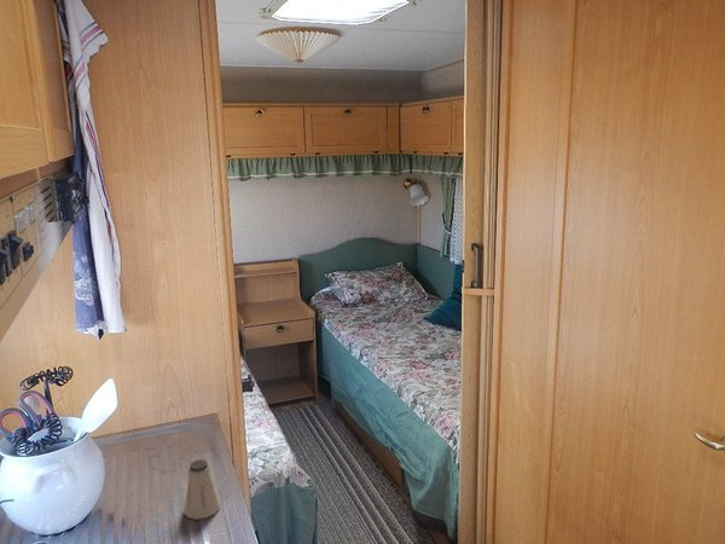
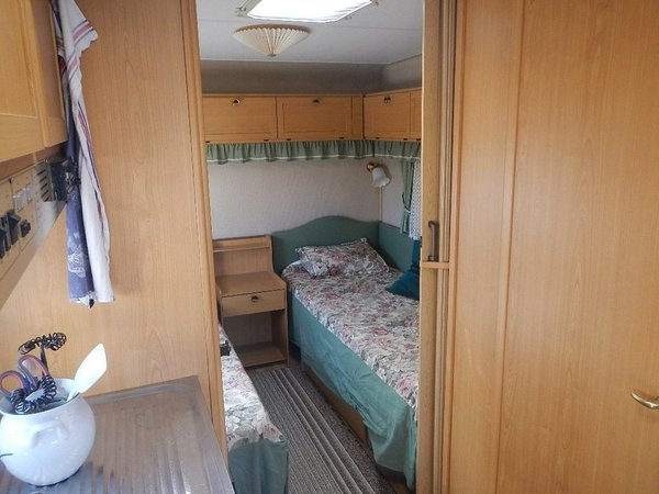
- saltshaker [182,458,221,521]
